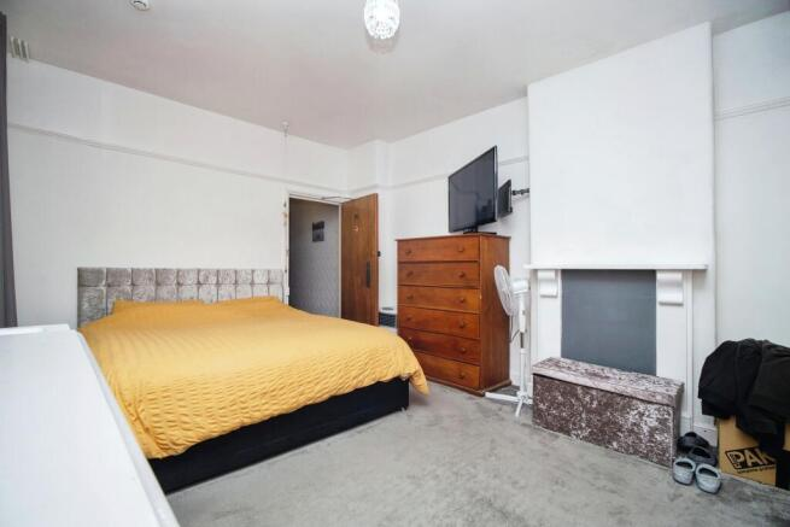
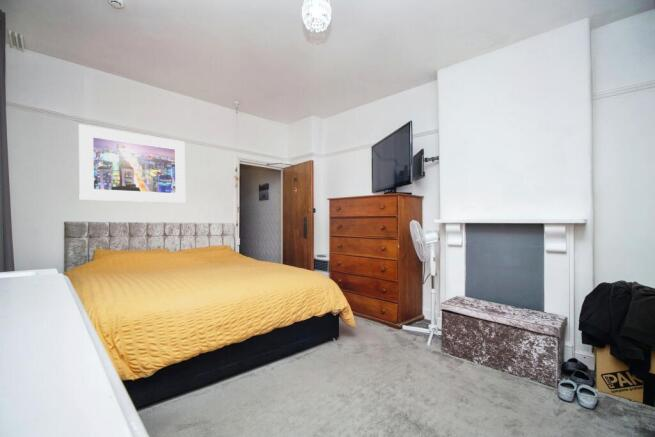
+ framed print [78,123,186,204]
